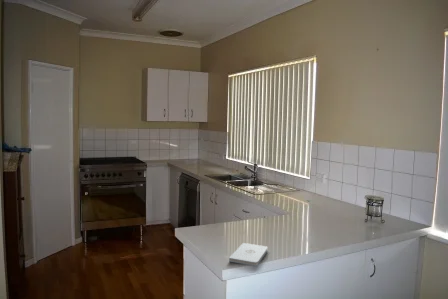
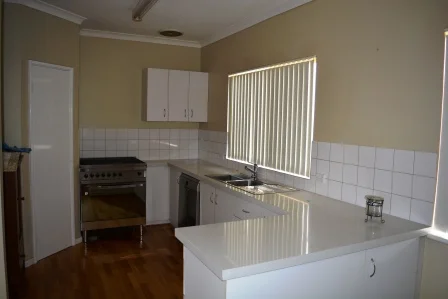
- notepad [228,242,269,267]
